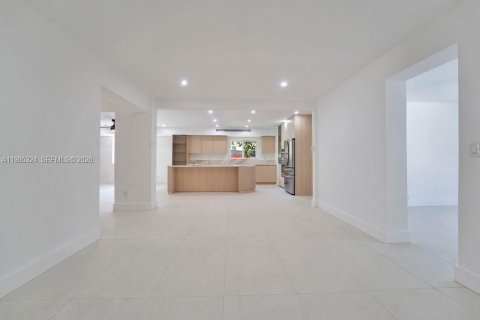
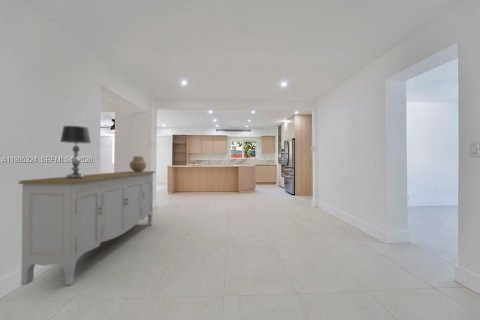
+ sideboard [17,170,157,286]
+ ceramic pot [129,155,147,172]
+ table lamp [59,125,92,179]
